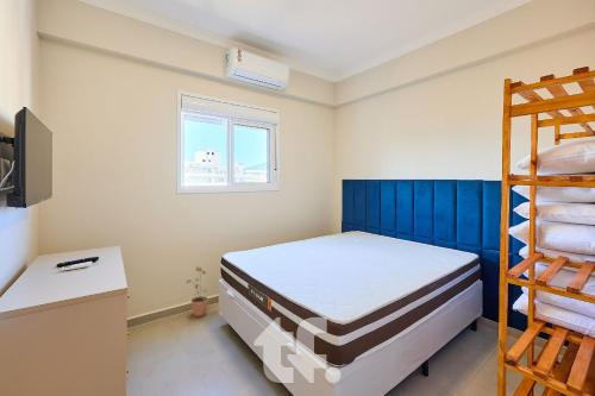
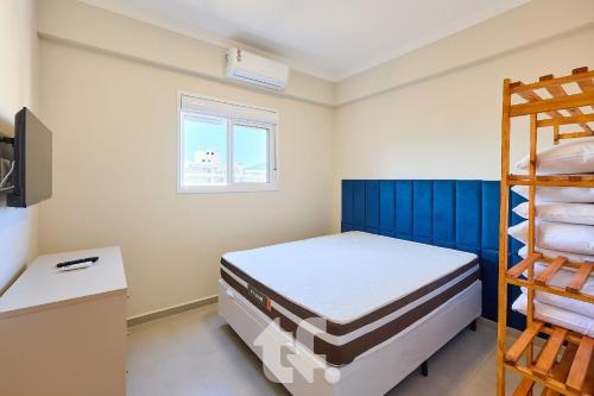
- potted plant [186,265,209,318]
